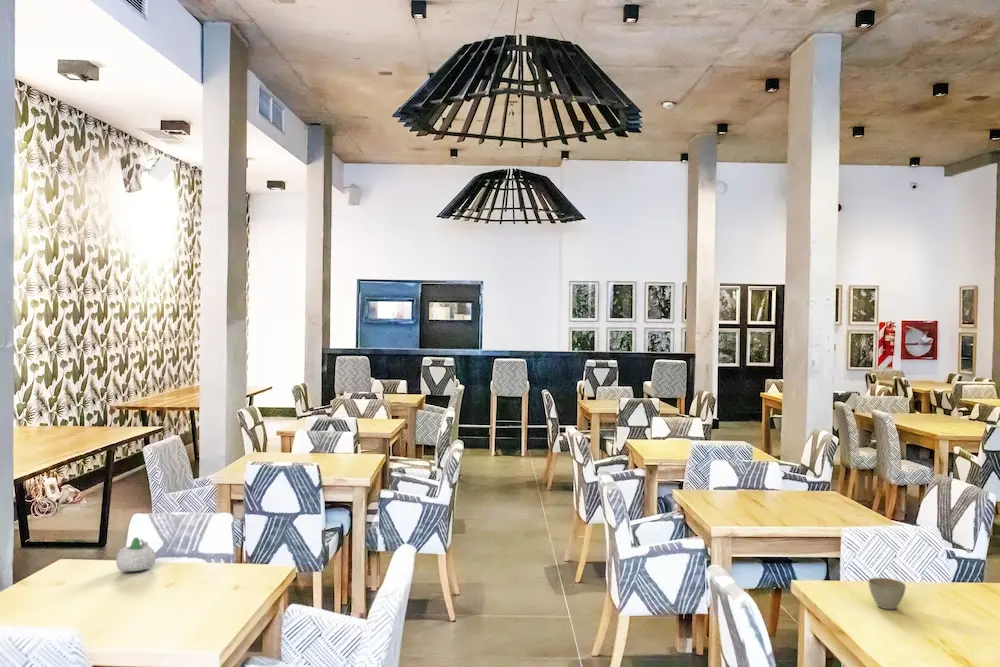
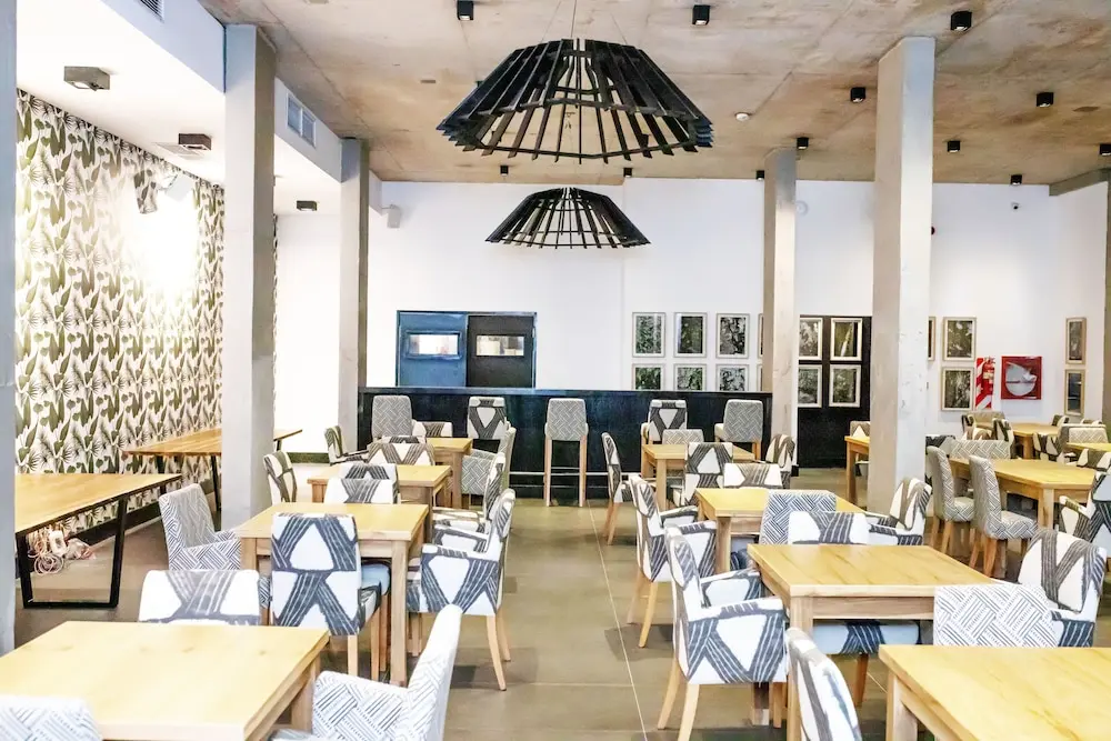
- succulent planter [115,536,157,572]
- flower pot [867,577,907,610]
